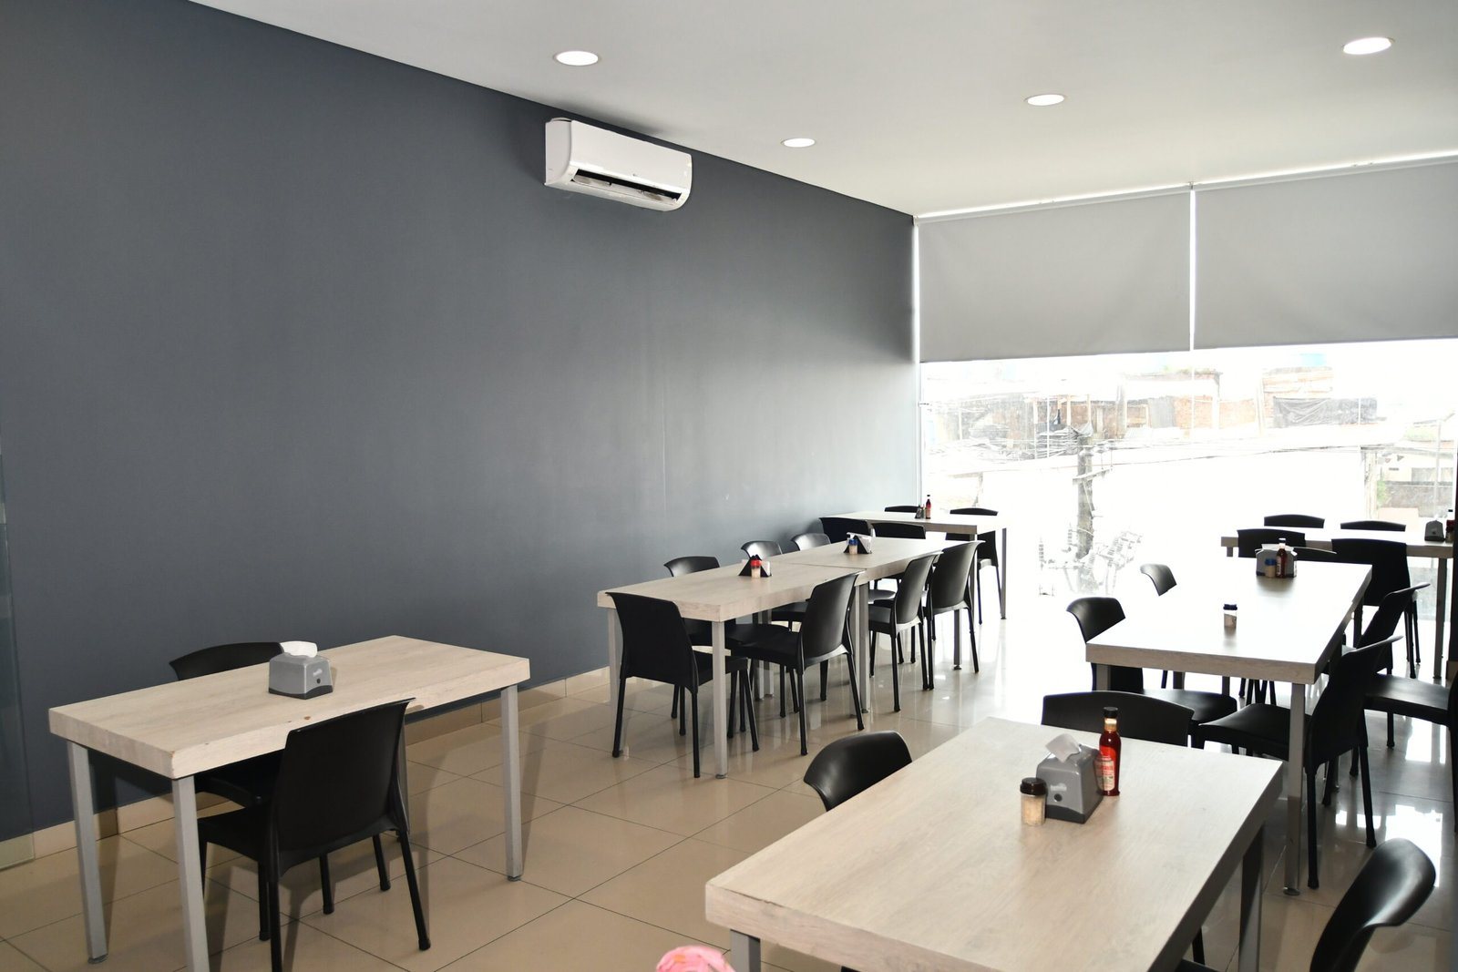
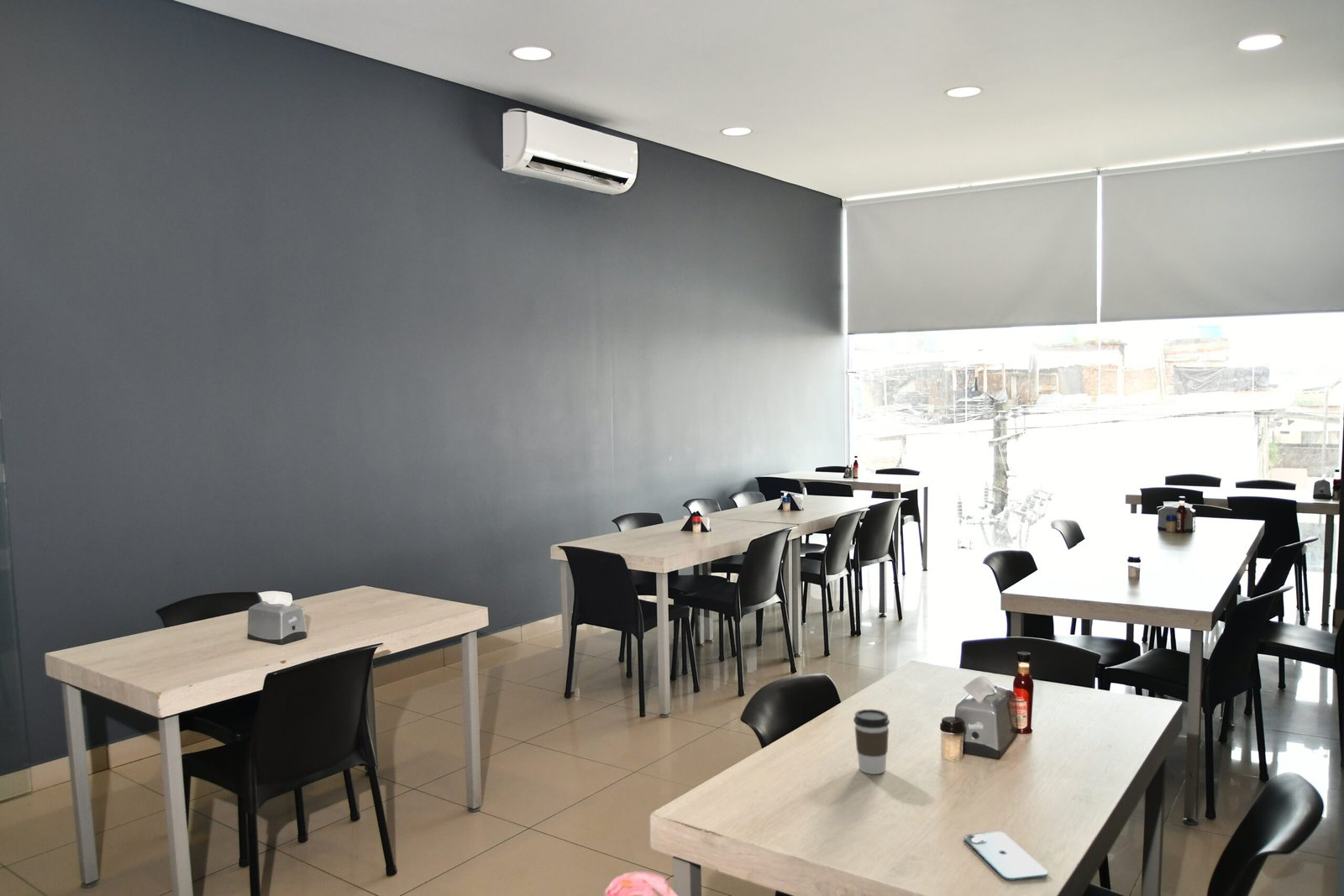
+ coffee cup [853,709,890,775]
+ smartphone [963,831,1048,882]
